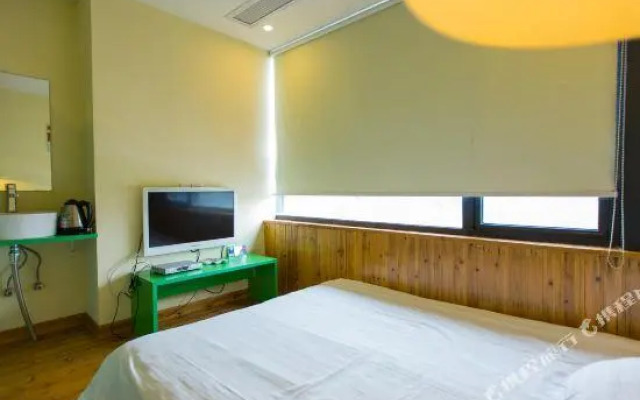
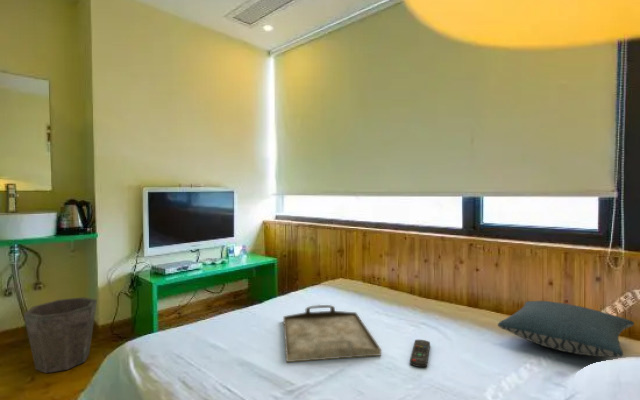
+ pillow [497,300,635,358]
+ remote control [409,339,431,368]
+ serving tray [282,304,382,363]
+ waste bin [23,296,98,374]
